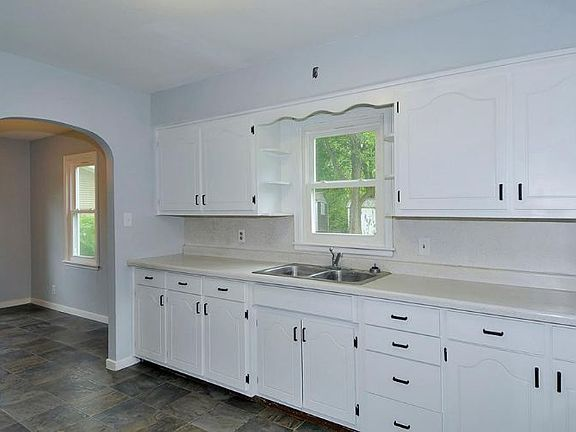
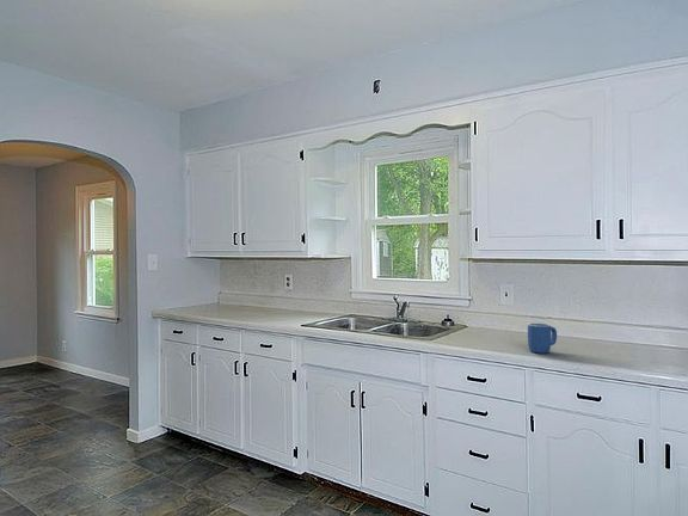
+ mug [527,322,558,355]
